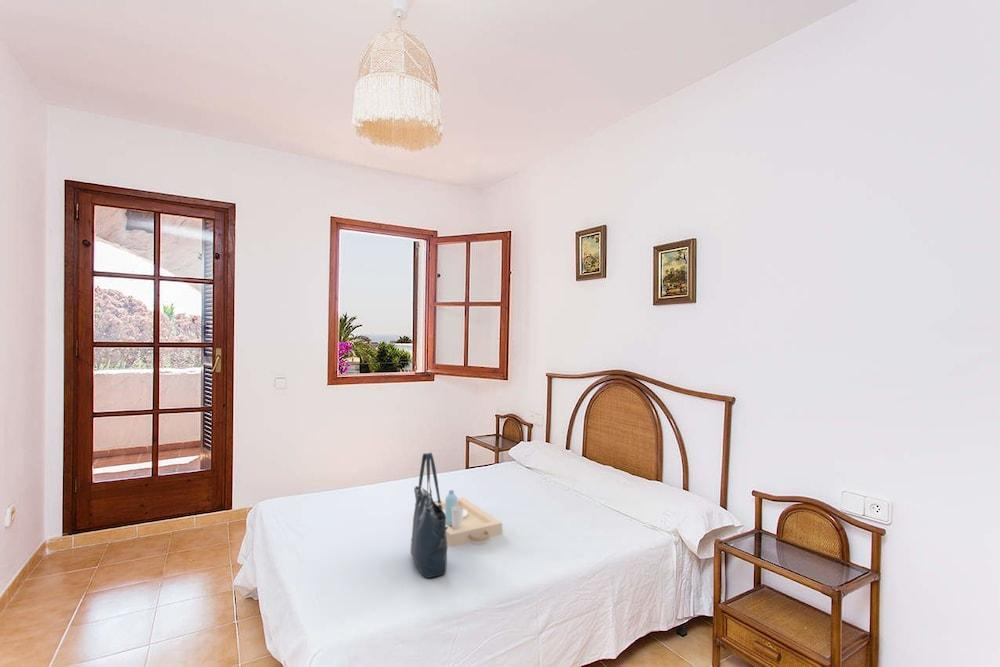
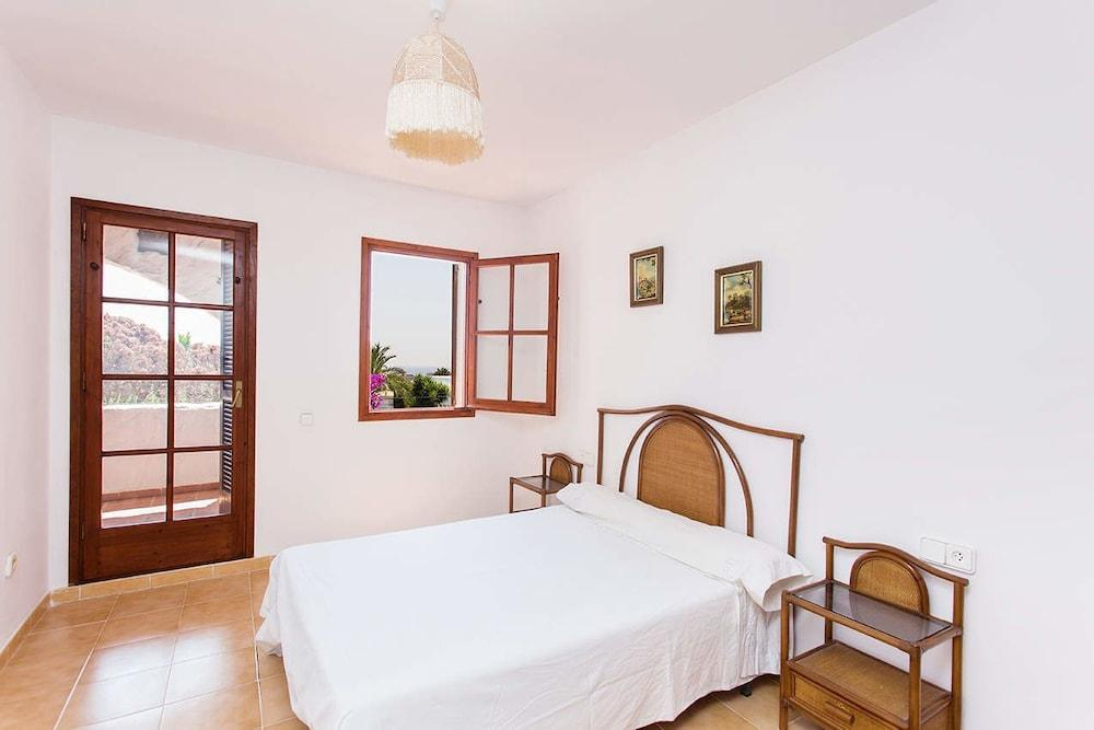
- serving tray [434,489,503,548]
- tote bag [410,451,448,579]
